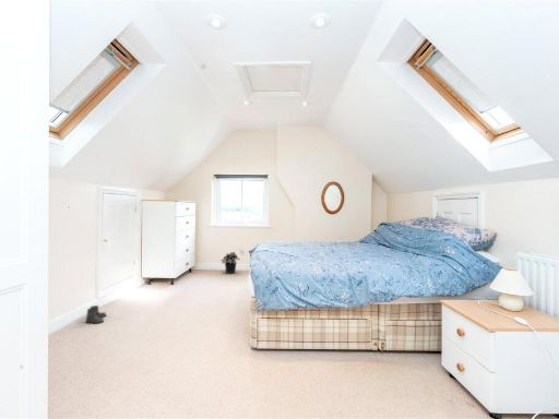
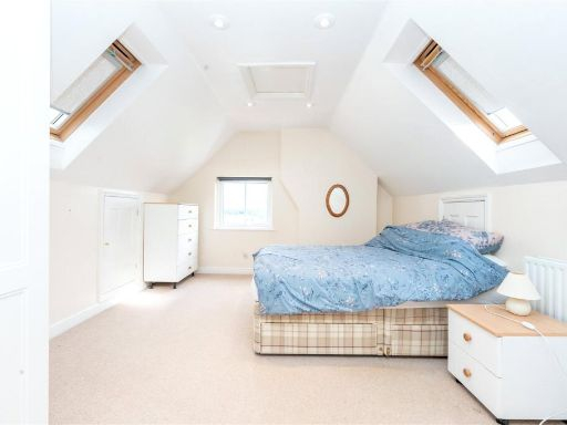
- boots [84,304,107,324]
- potted plant [219,251,241,275]
